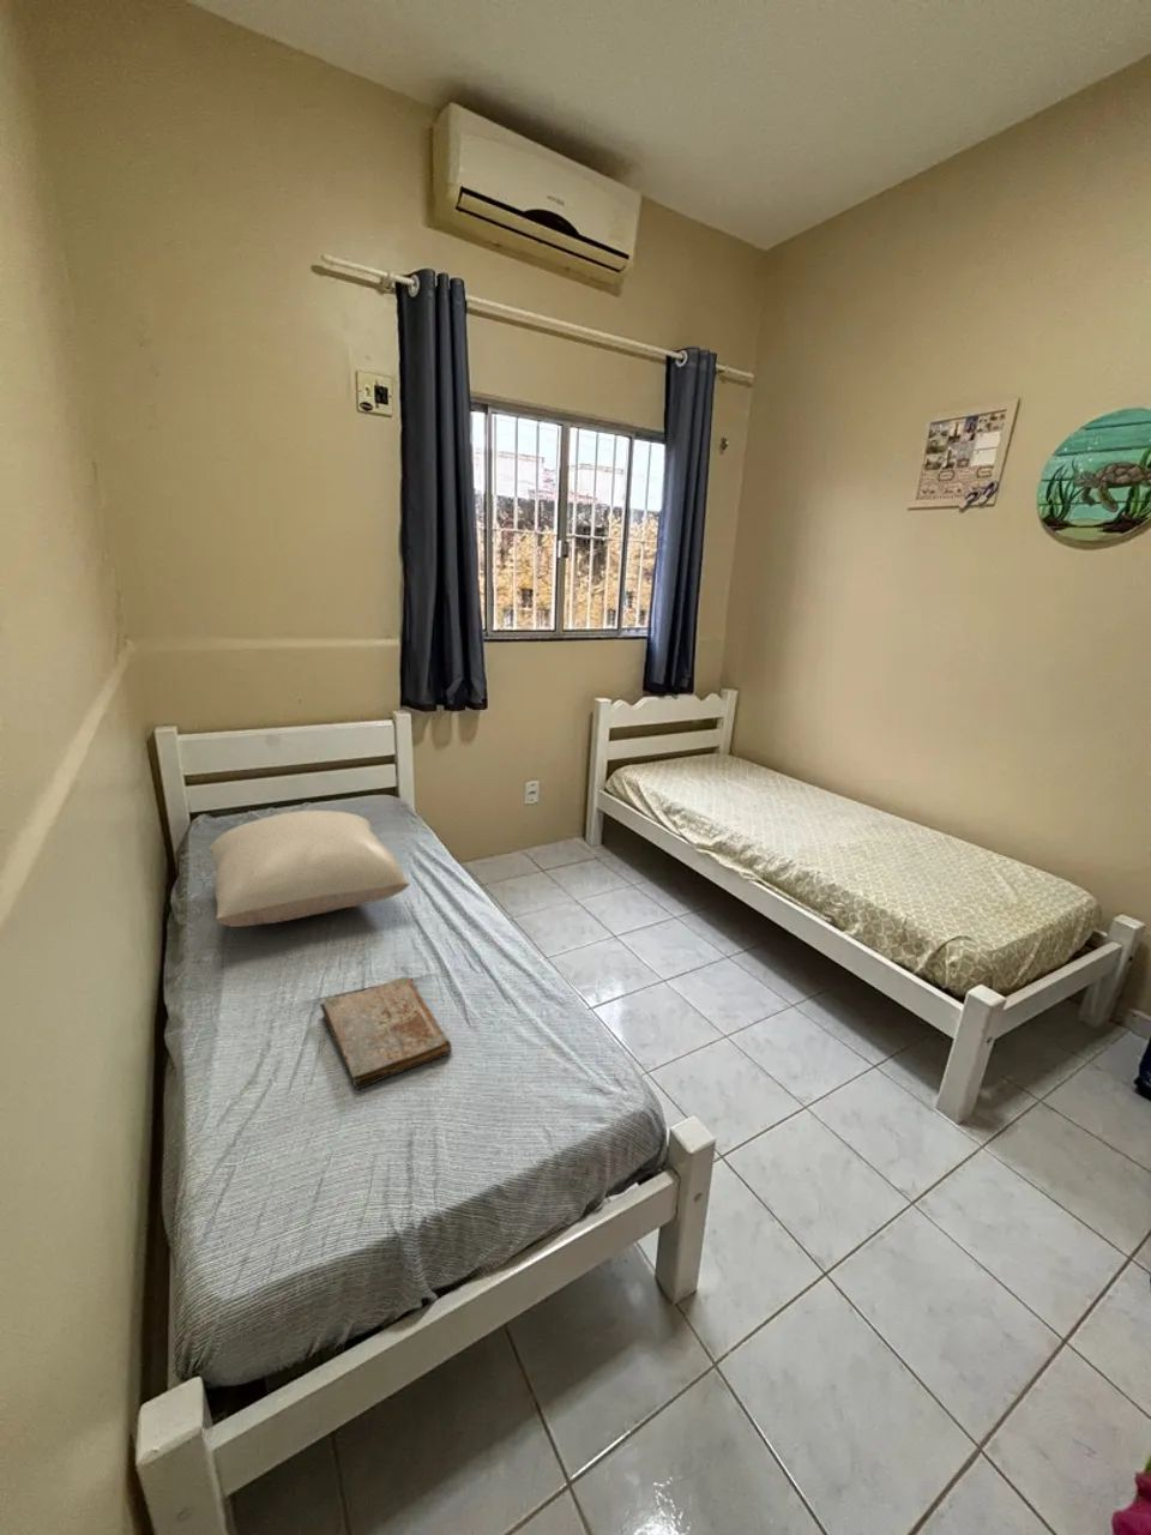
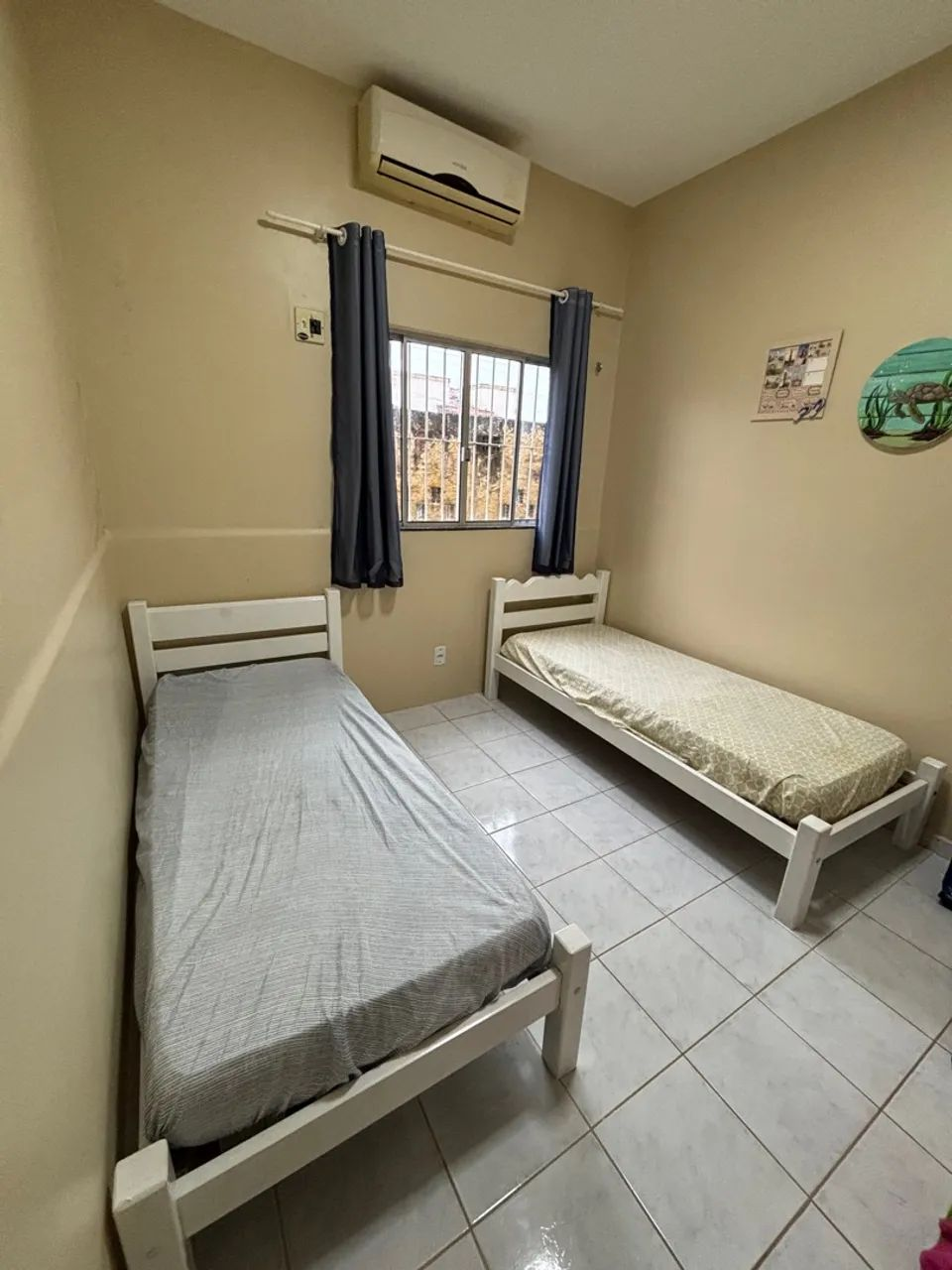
- pillow [207,810,411,928]
- book [319,975,453,1091]
